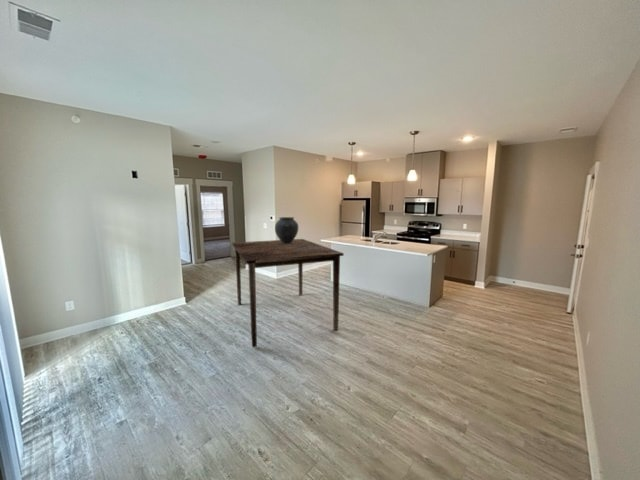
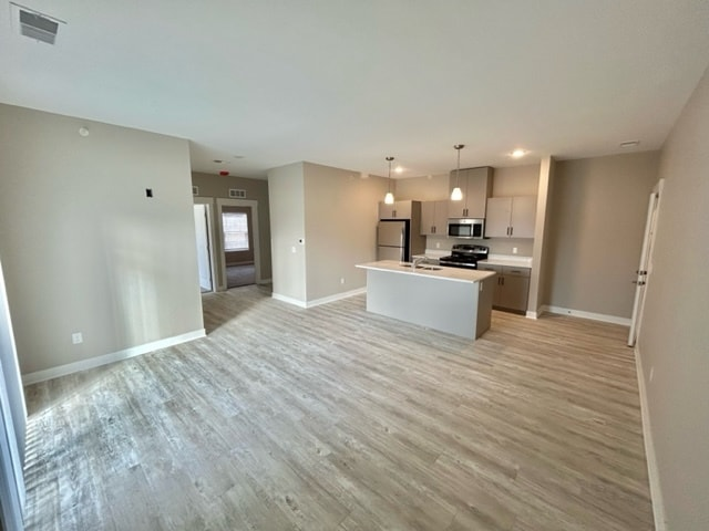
- ceramic pot [274,216,299,244]
- dining table [231,238,345,348]
